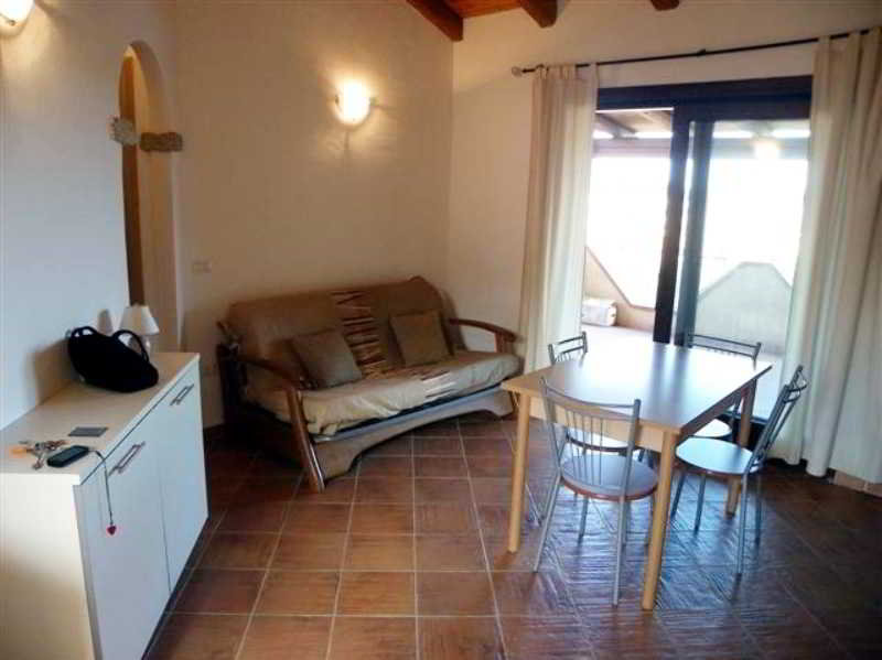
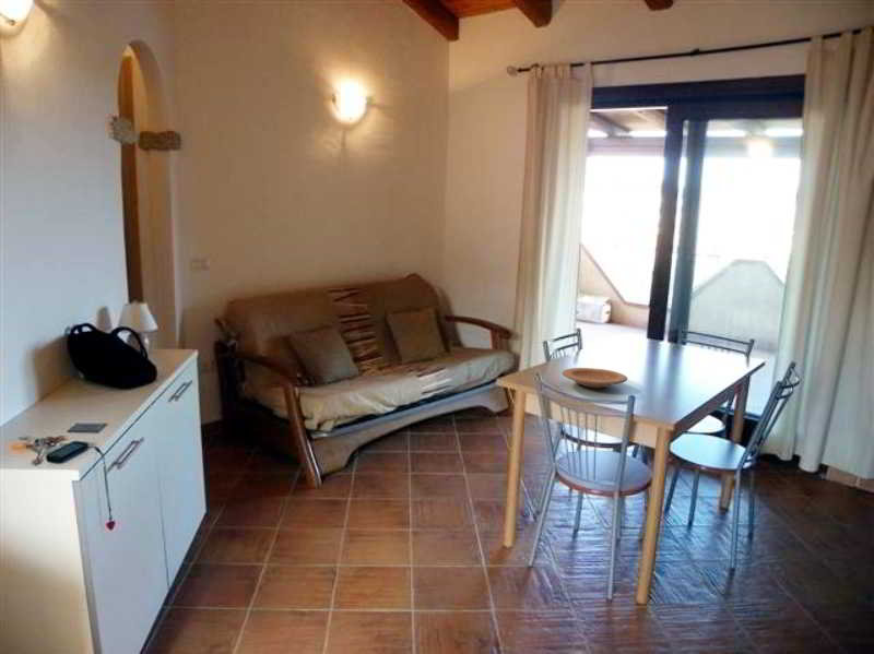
+ plate [562,367,629,389]
